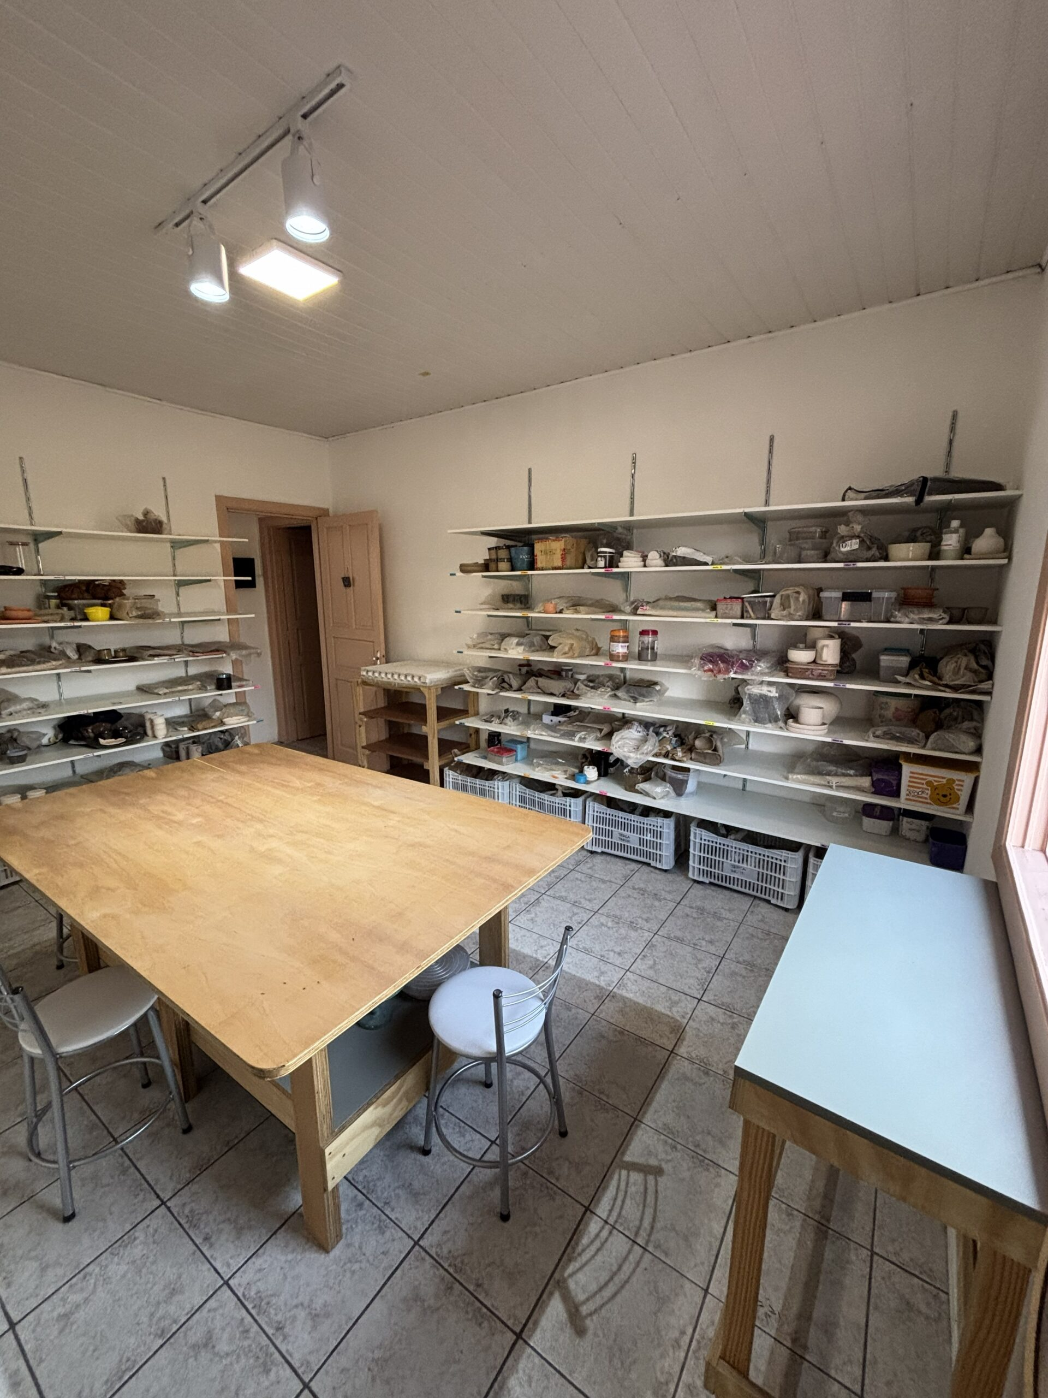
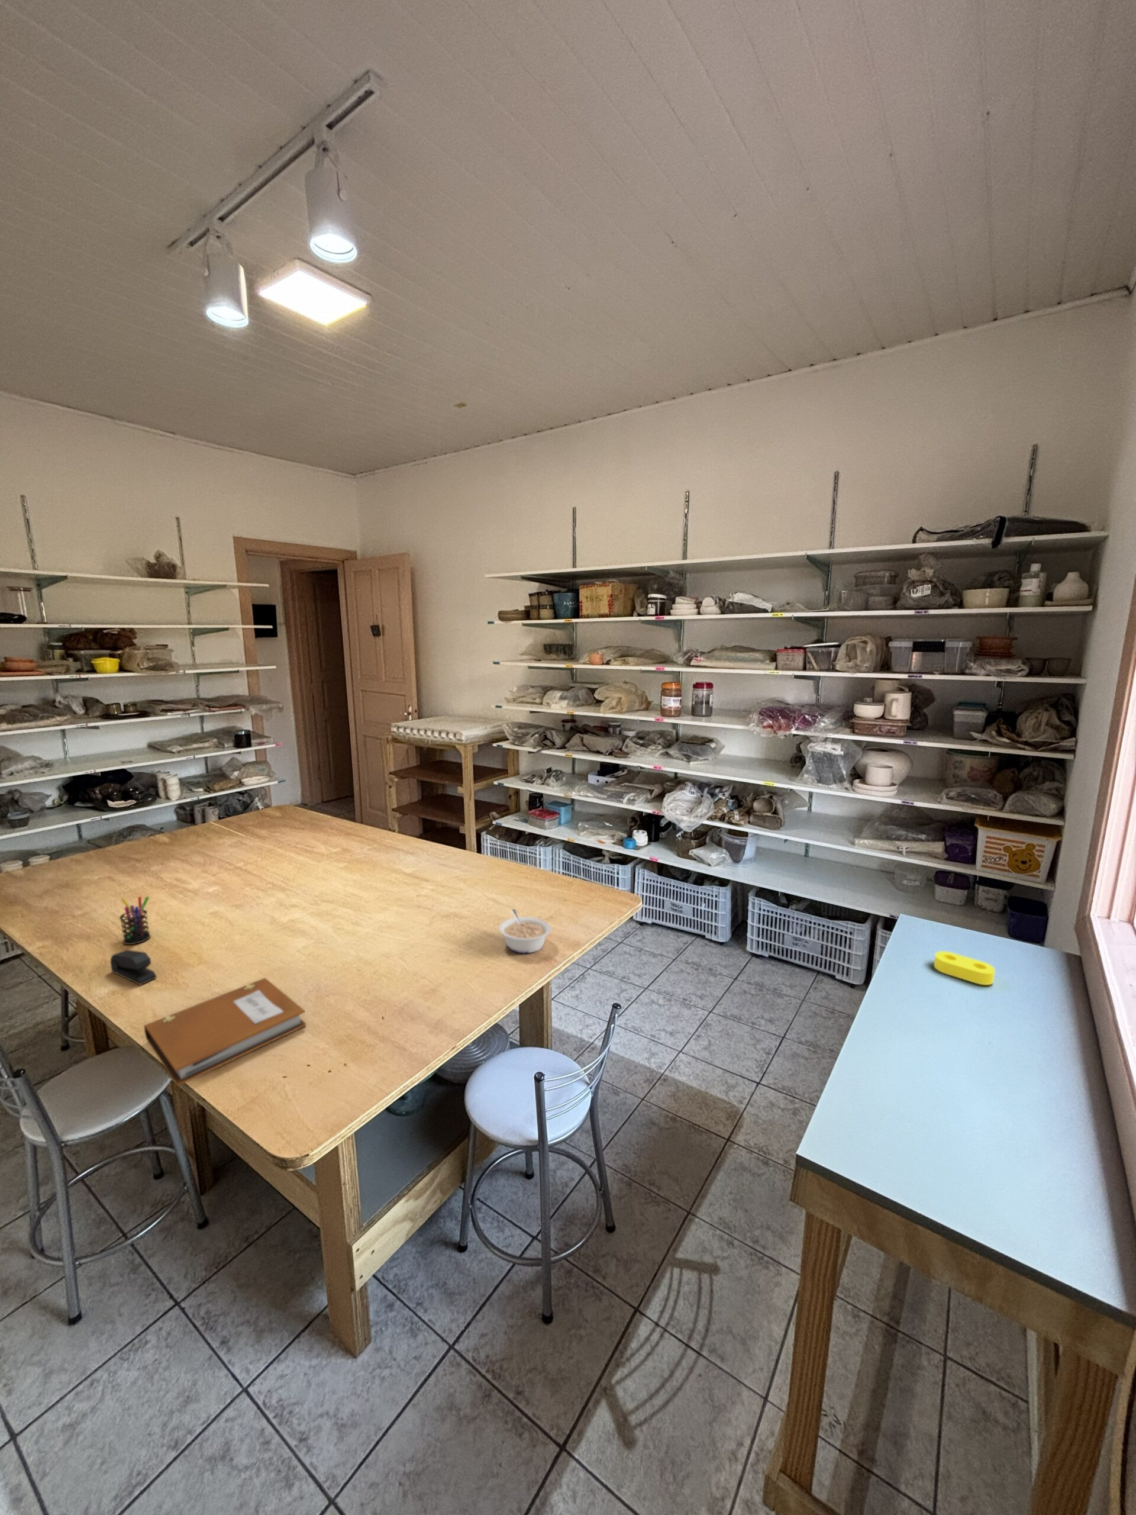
+ sponge [933,951,995,985]
+ stapler [110,948,156,985]
+ legume [498,909,551,953]
+ pen holder [119,896,150,945]
+ notebook [143,977,307,1087]
